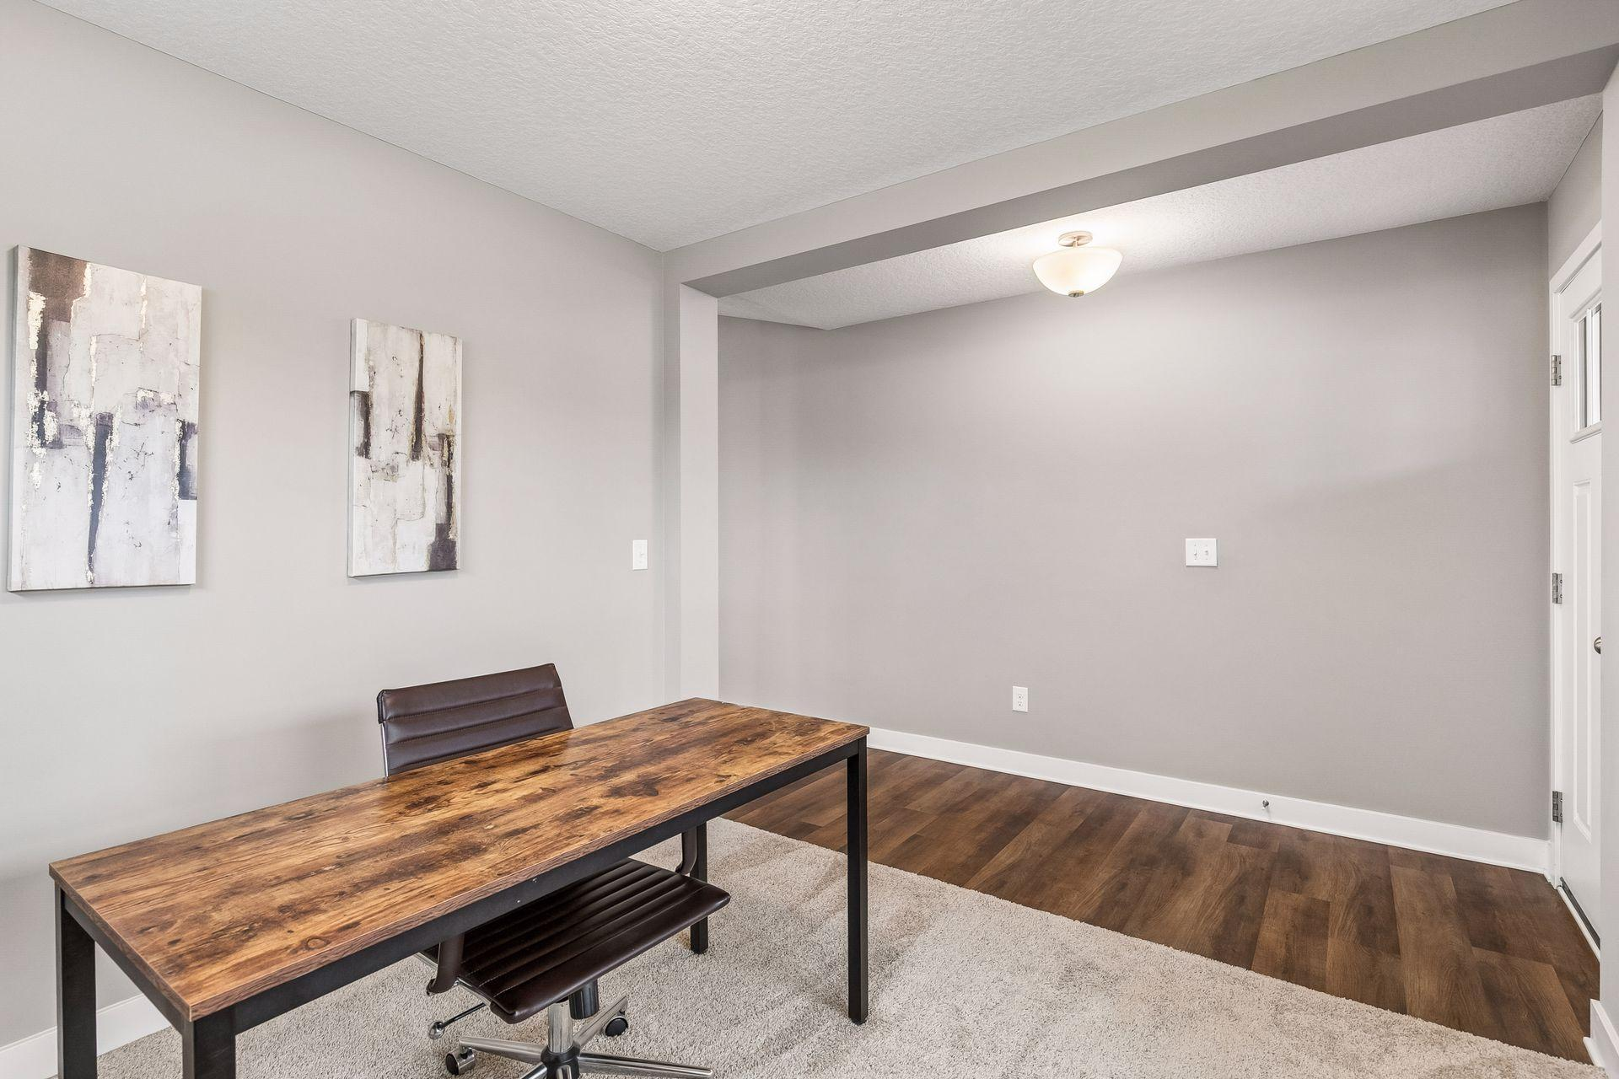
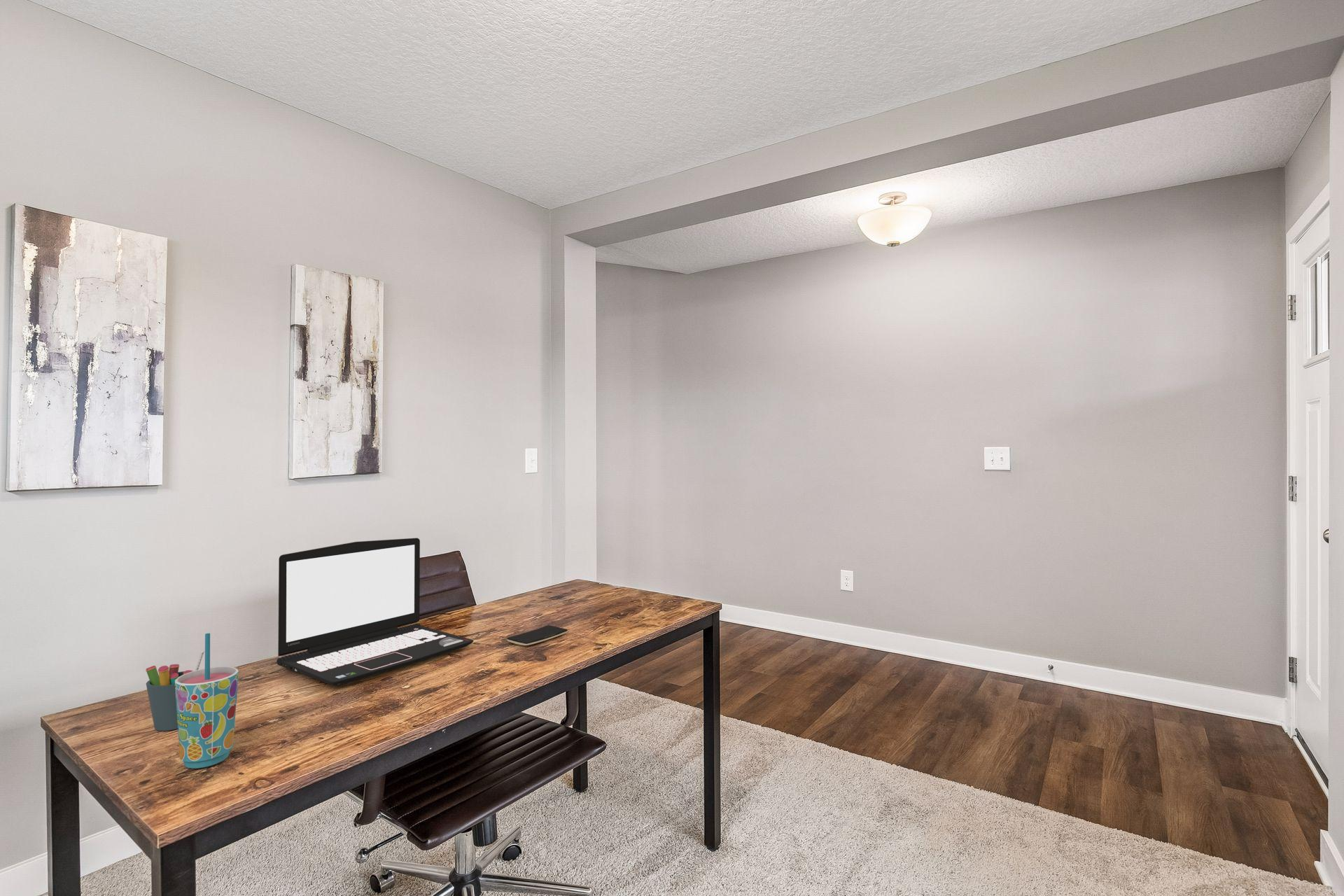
+ laptop [276,538,474,686]
+ smartphone [506,624,568,646]
+ pen holder [146,650,205,731]
+ cup [175,633,239,769]
